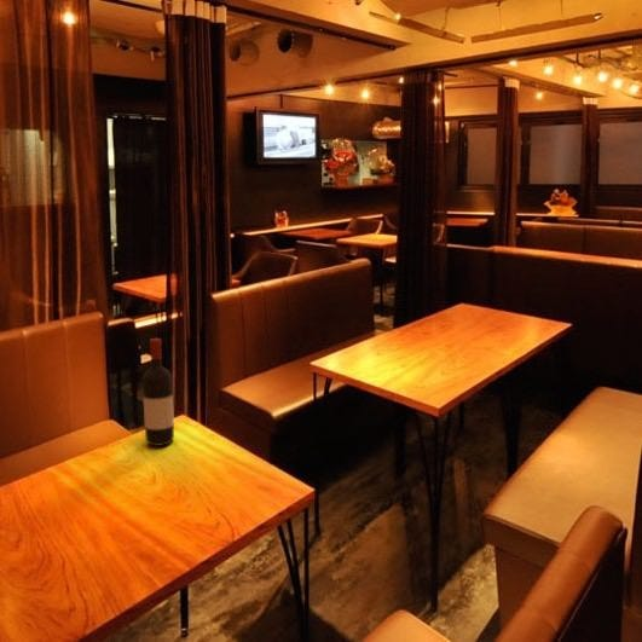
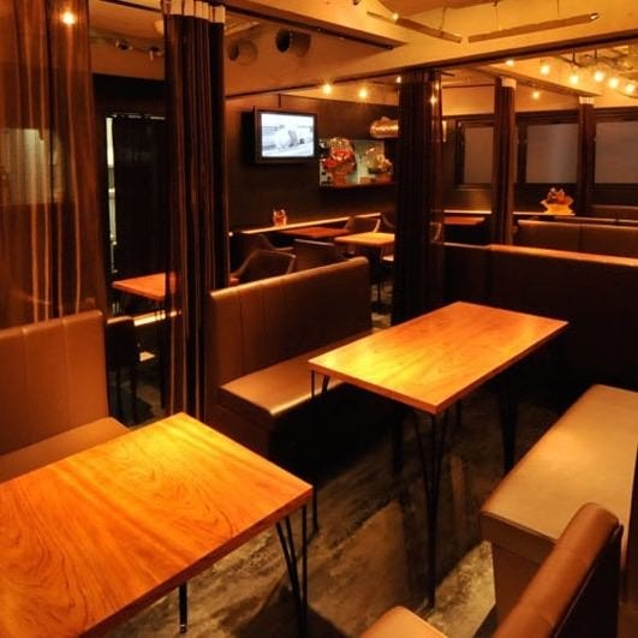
- wine bottle [141,337,175,447]
